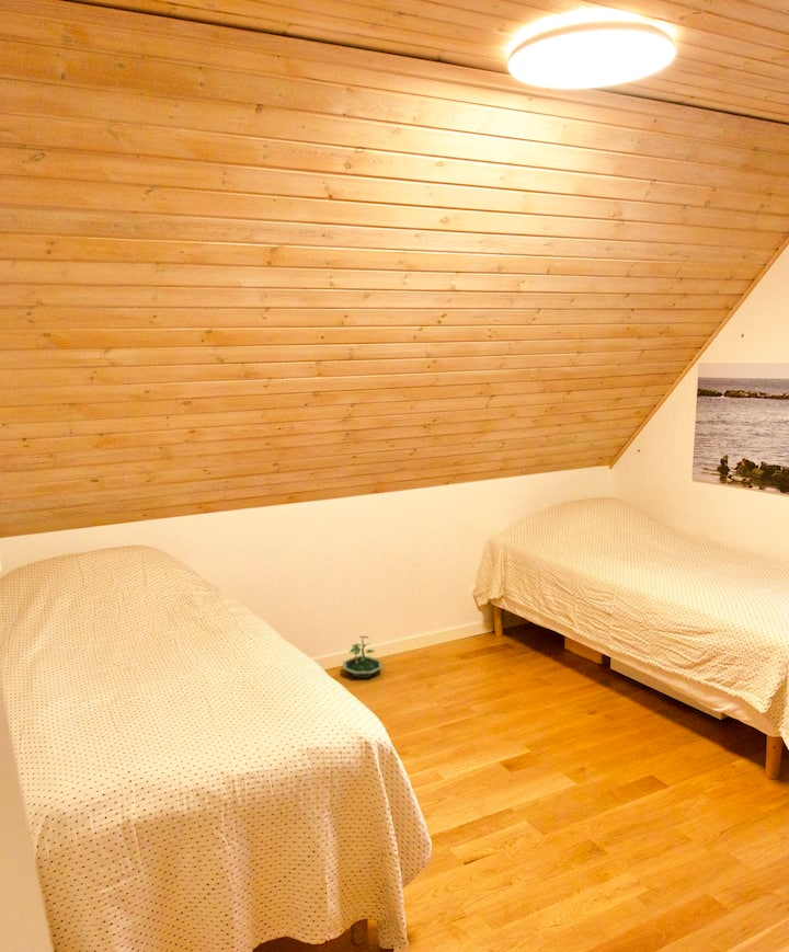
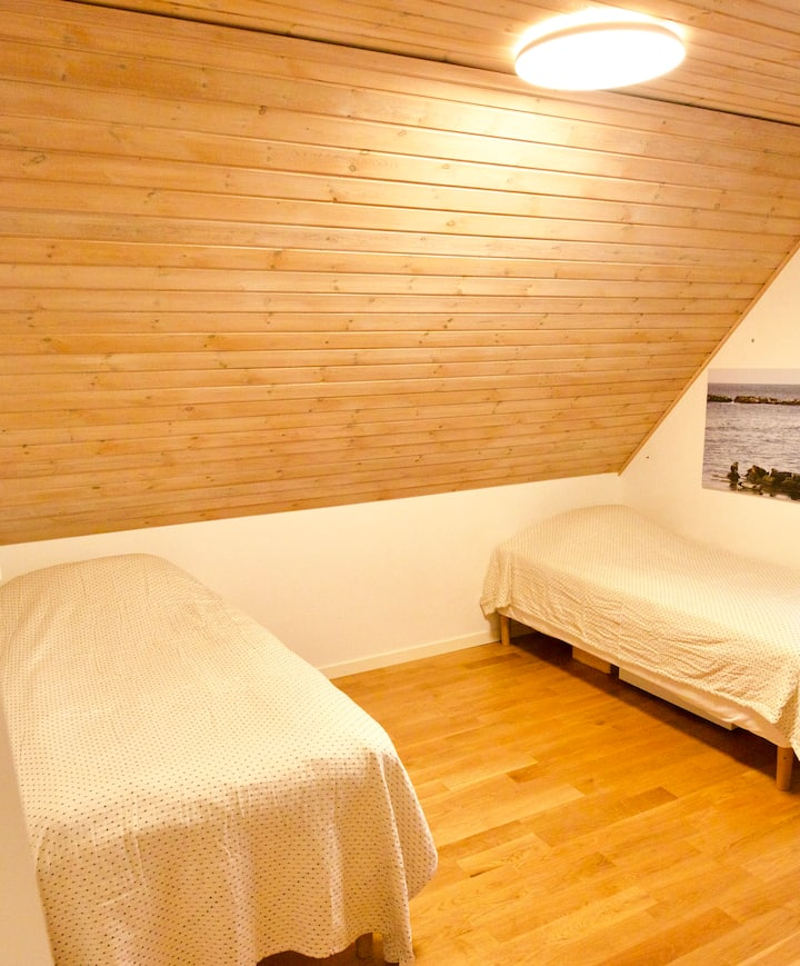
- terrarium [342,635,384,679]
